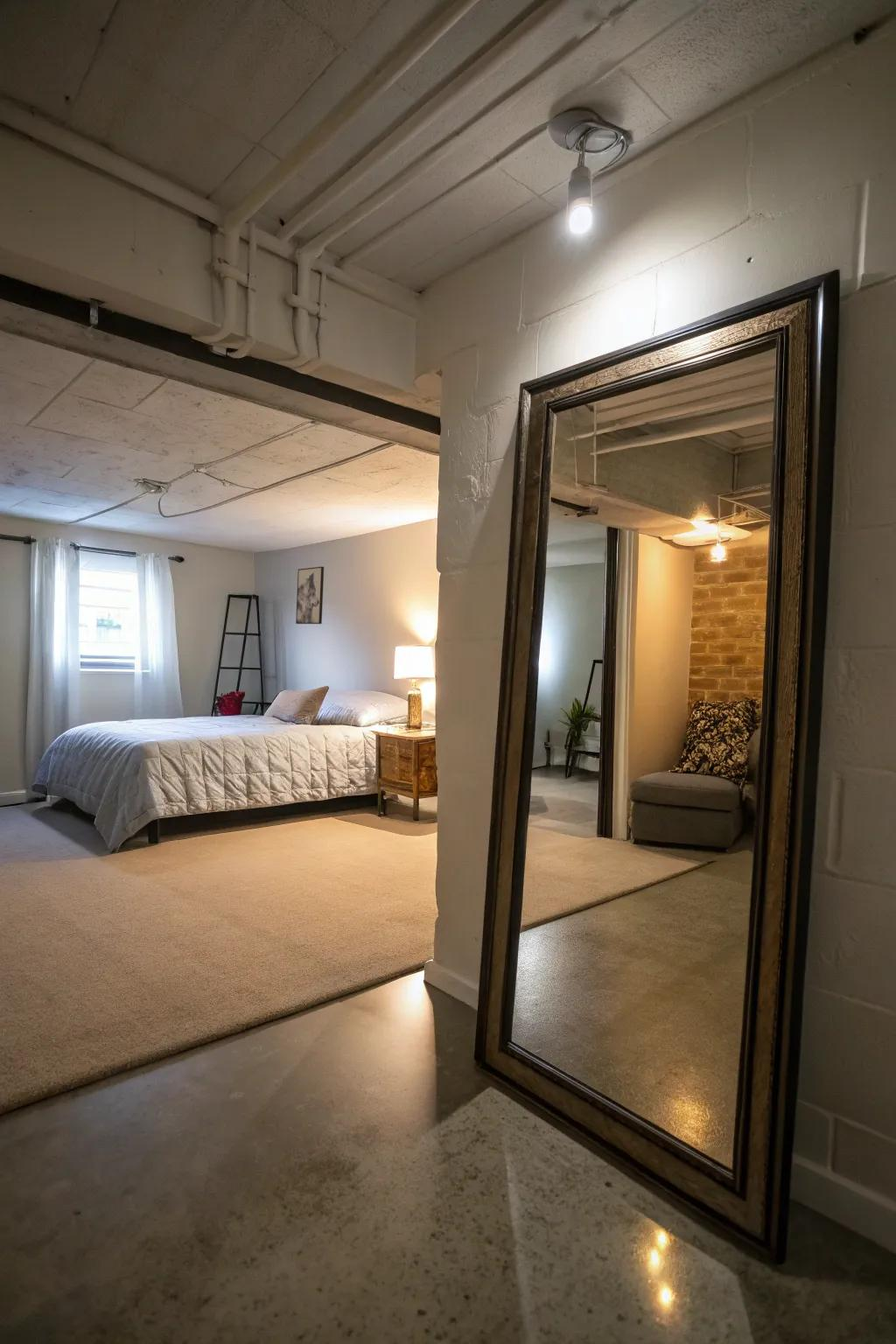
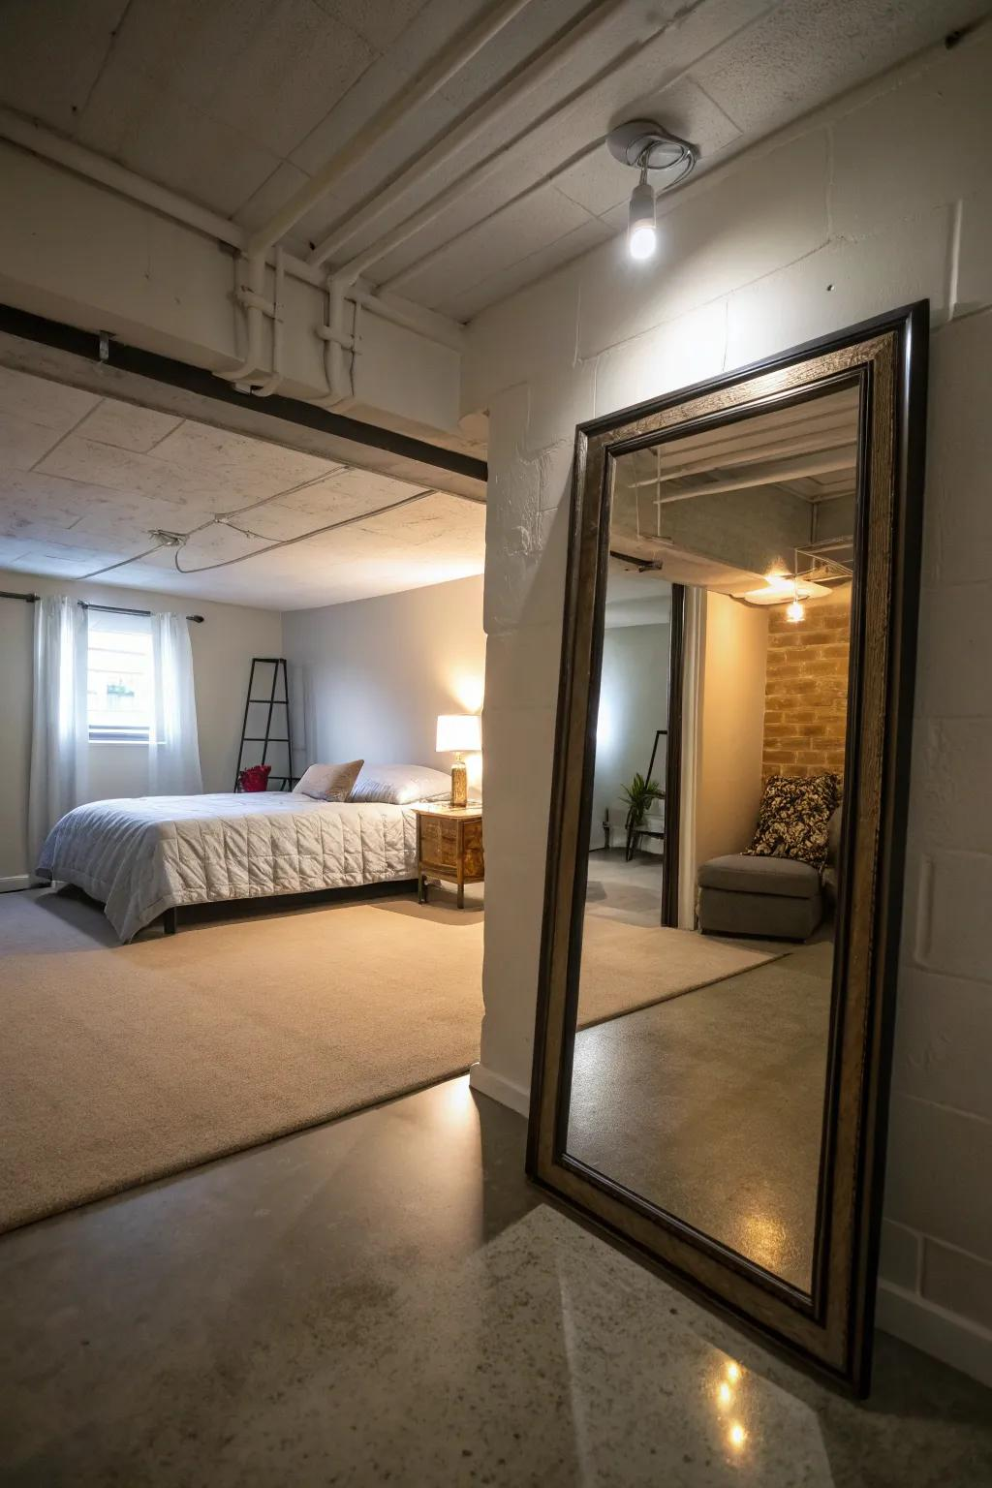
- wall art [295,566,325,625]
